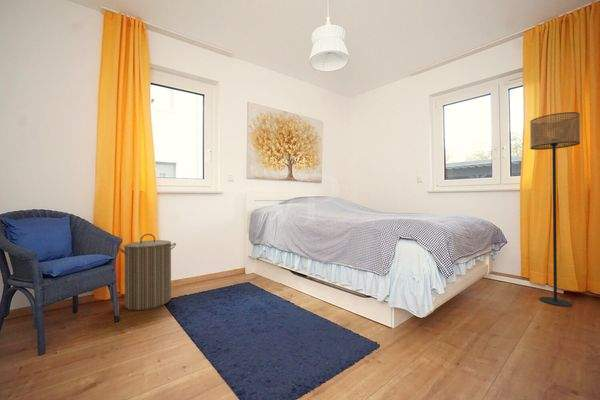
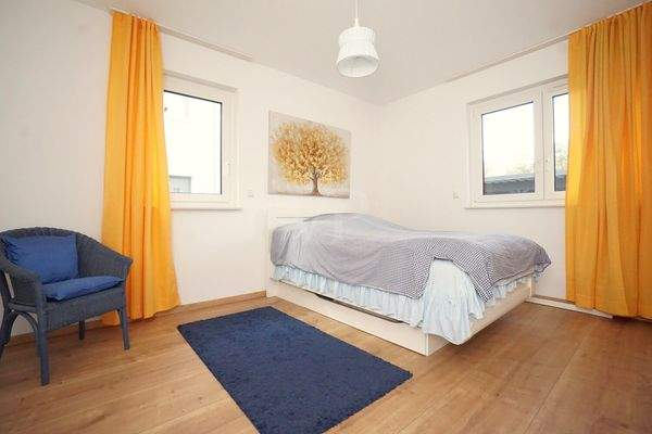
- laundry hamper [118,233,177,311]
- floor lamp [529,111,581,307]
